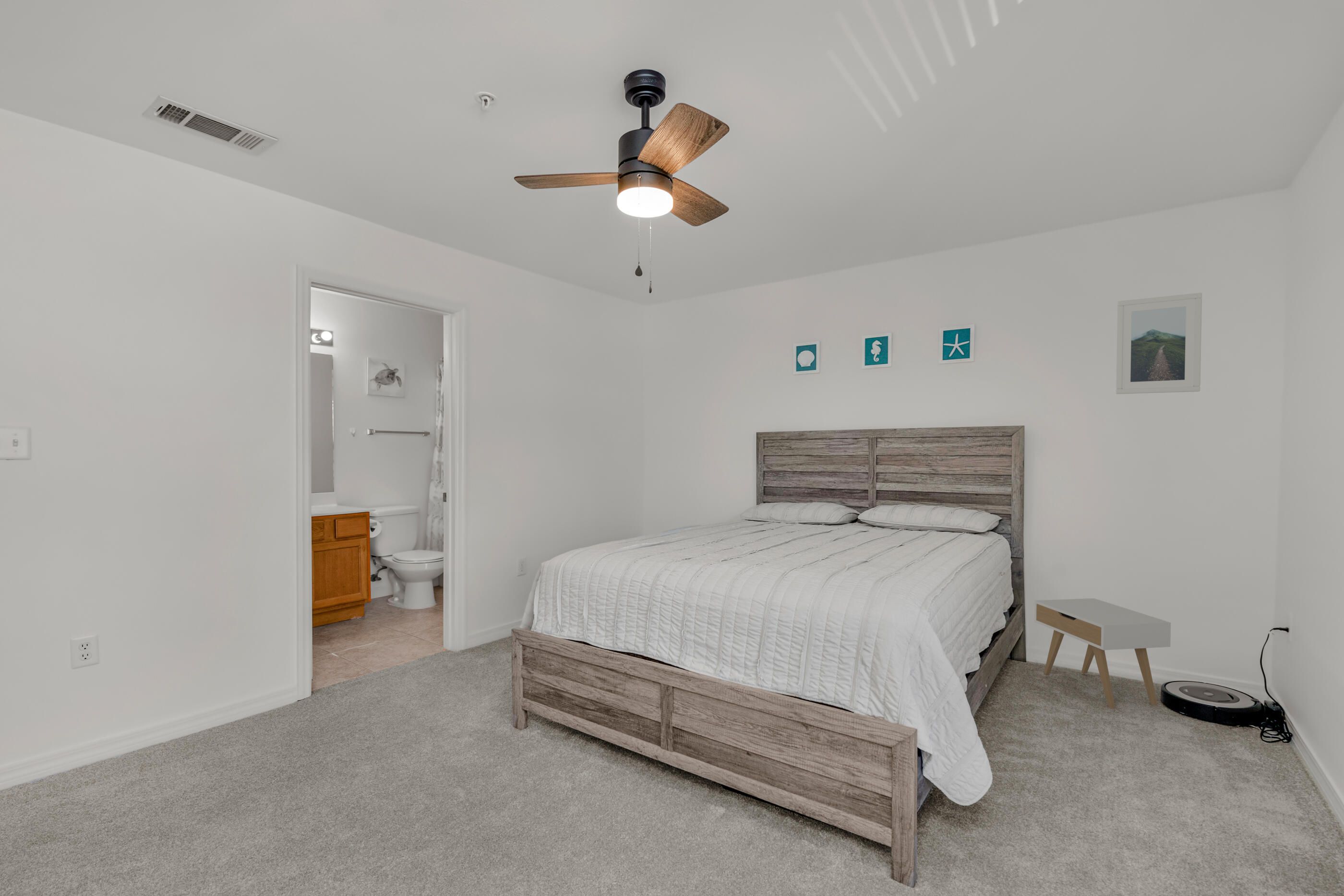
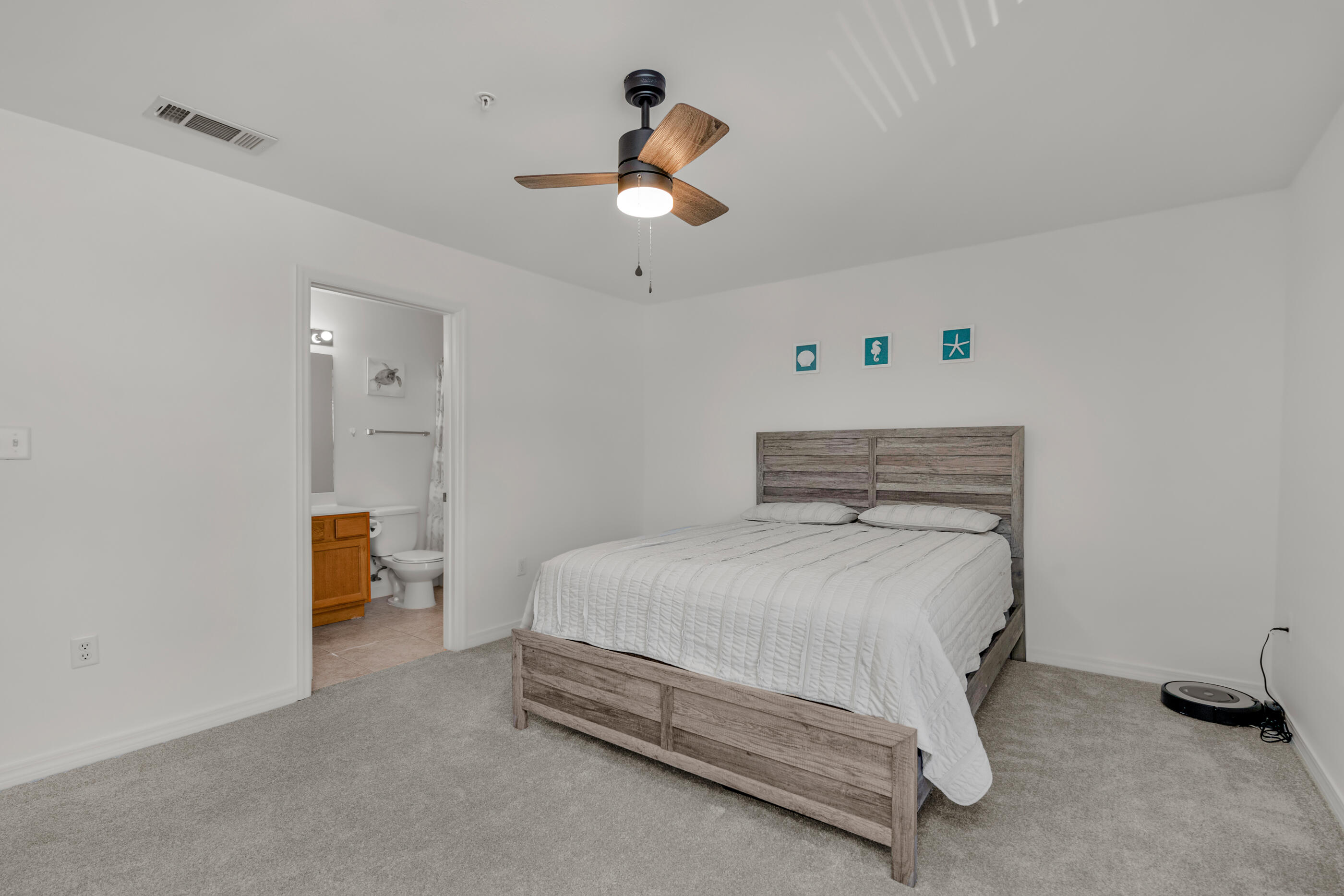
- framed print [1116,292,1202,394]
- nightstand [1034,598,1171,709]
